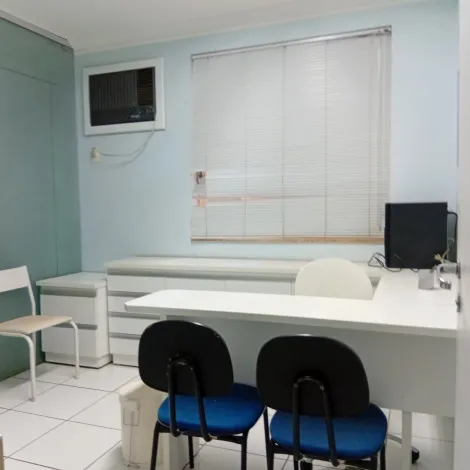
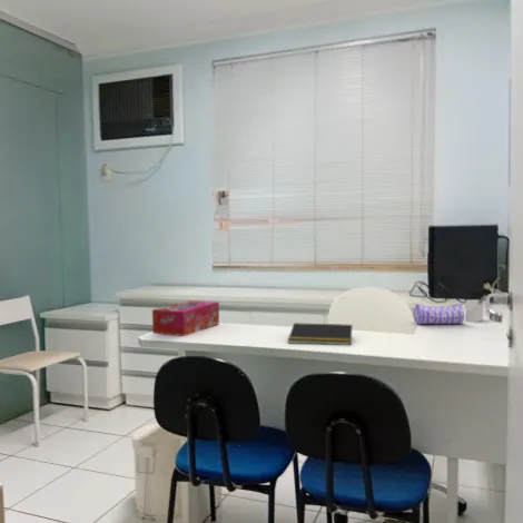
+ tissue box [151,299,220,337]
+ notepad [287,322,354,346]
+ pencil case [413,303,465,326]
